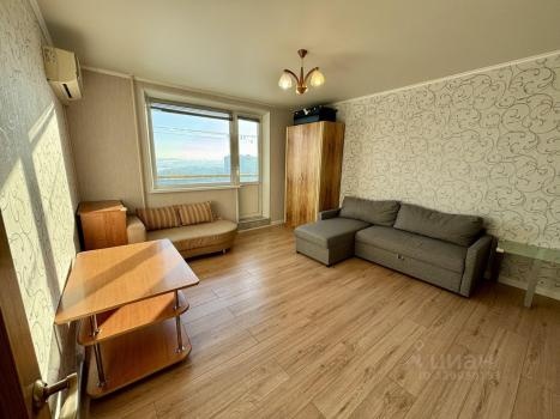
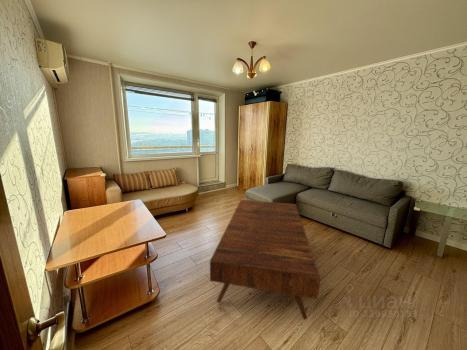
+ coffee table [209,199,321,320]
